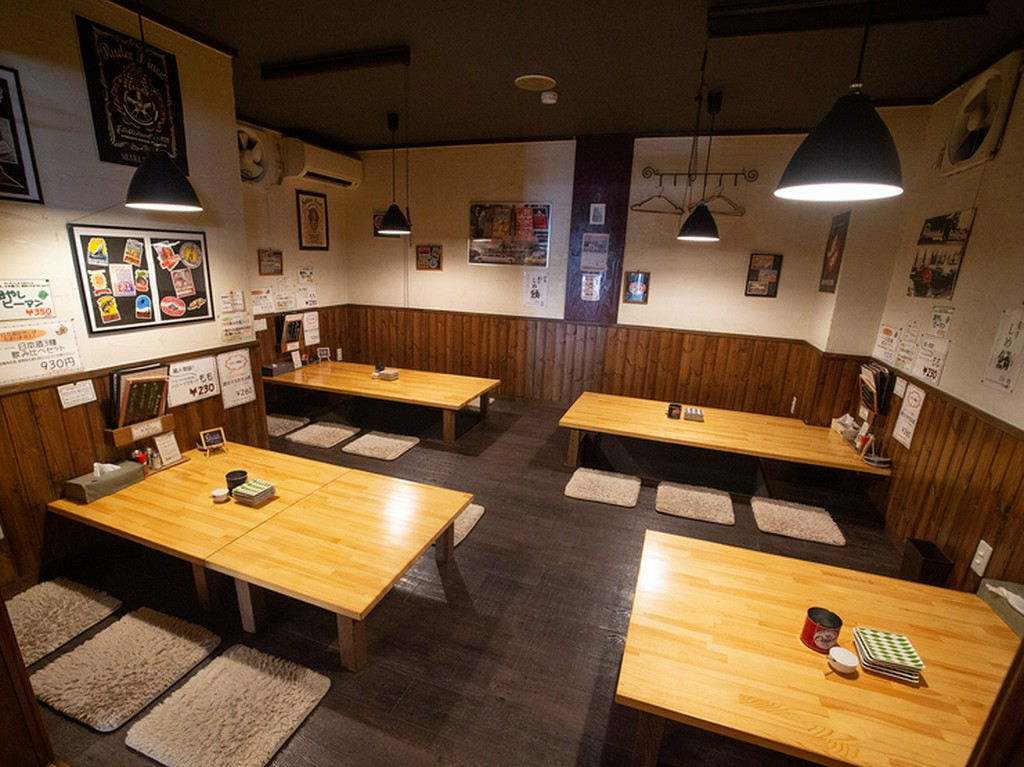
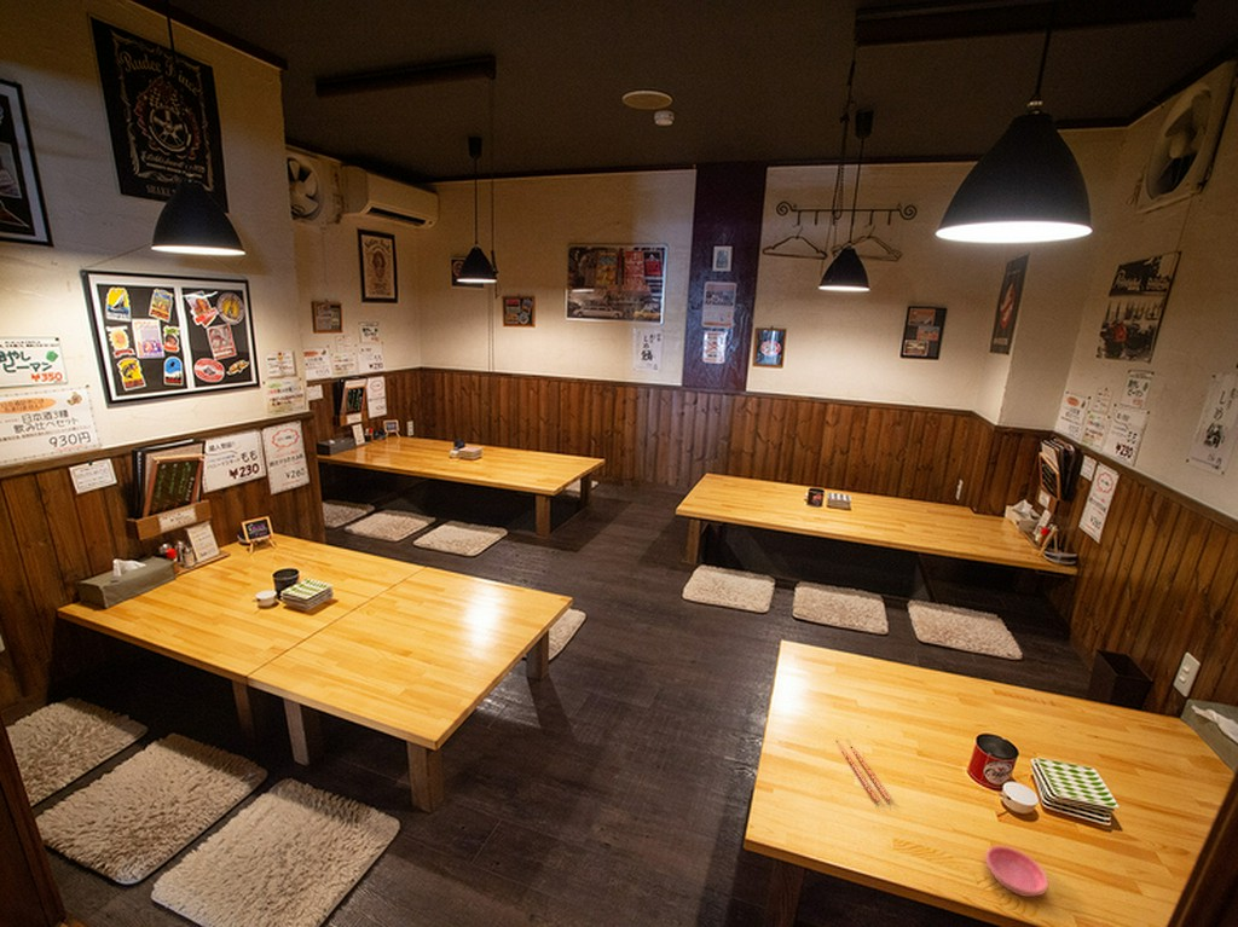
+ saucer [984,845,1049,898]
+ chopsticks [834,738,892,803]
